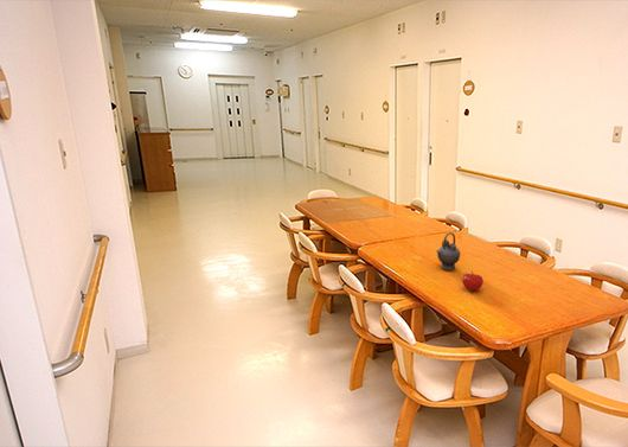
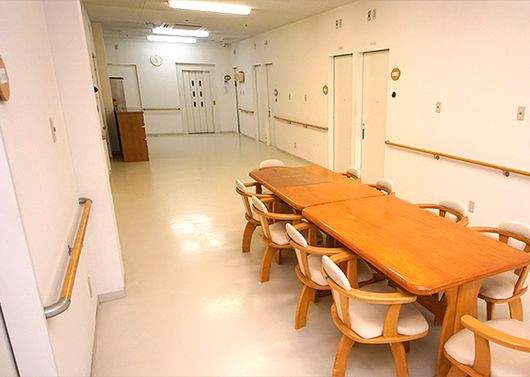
- teapot [435,231,461,272]
- fruit [461,270,485,292]
